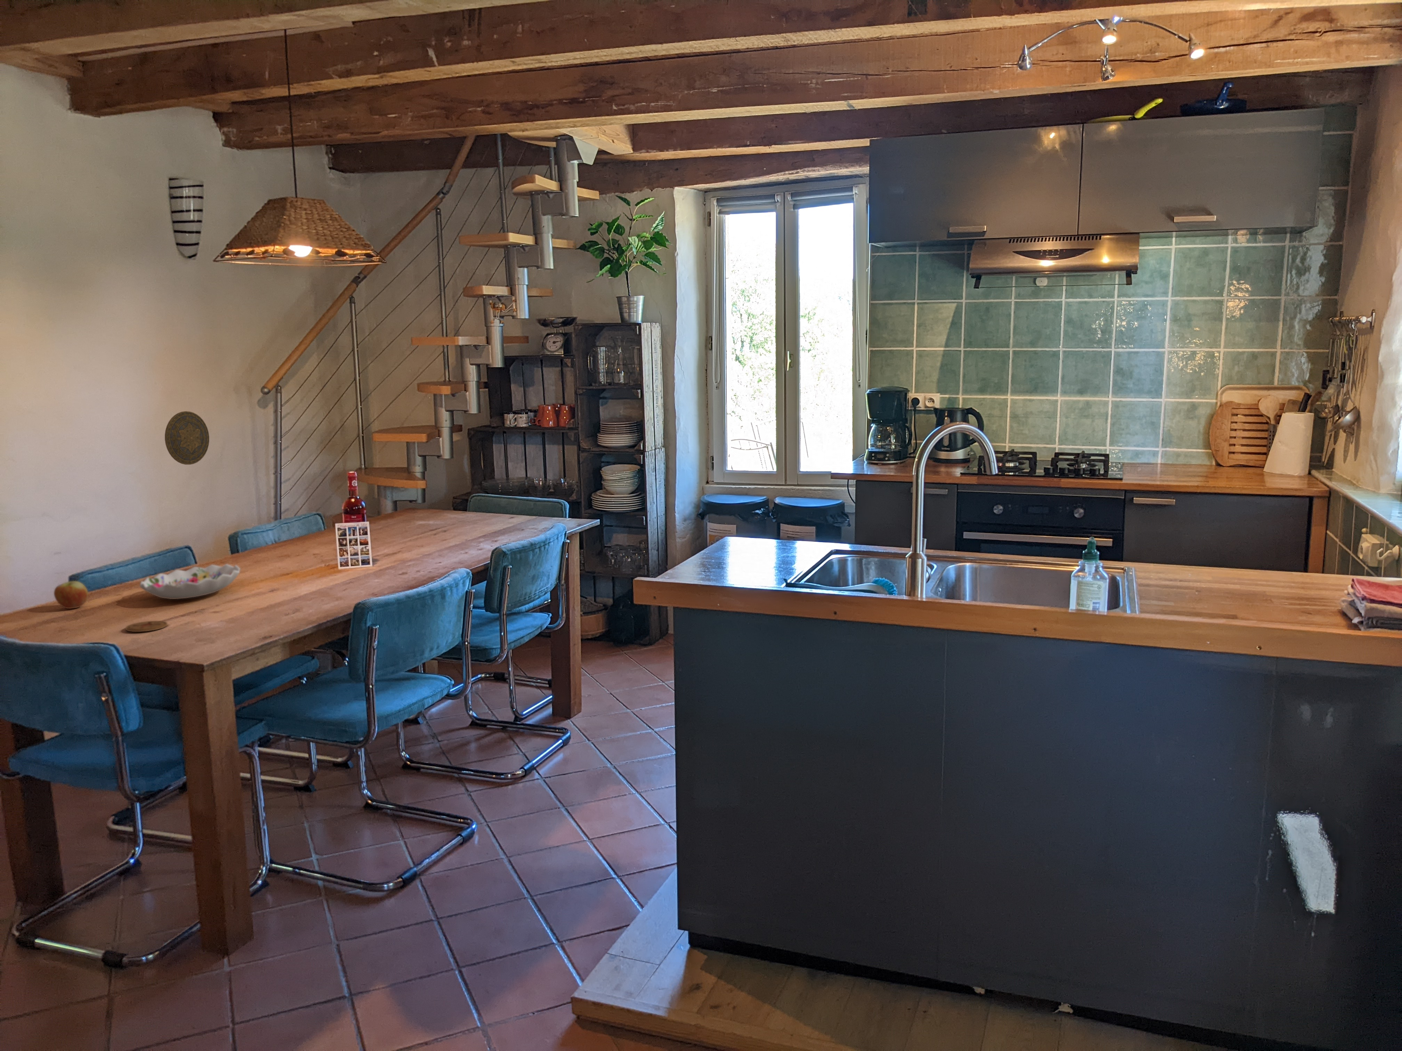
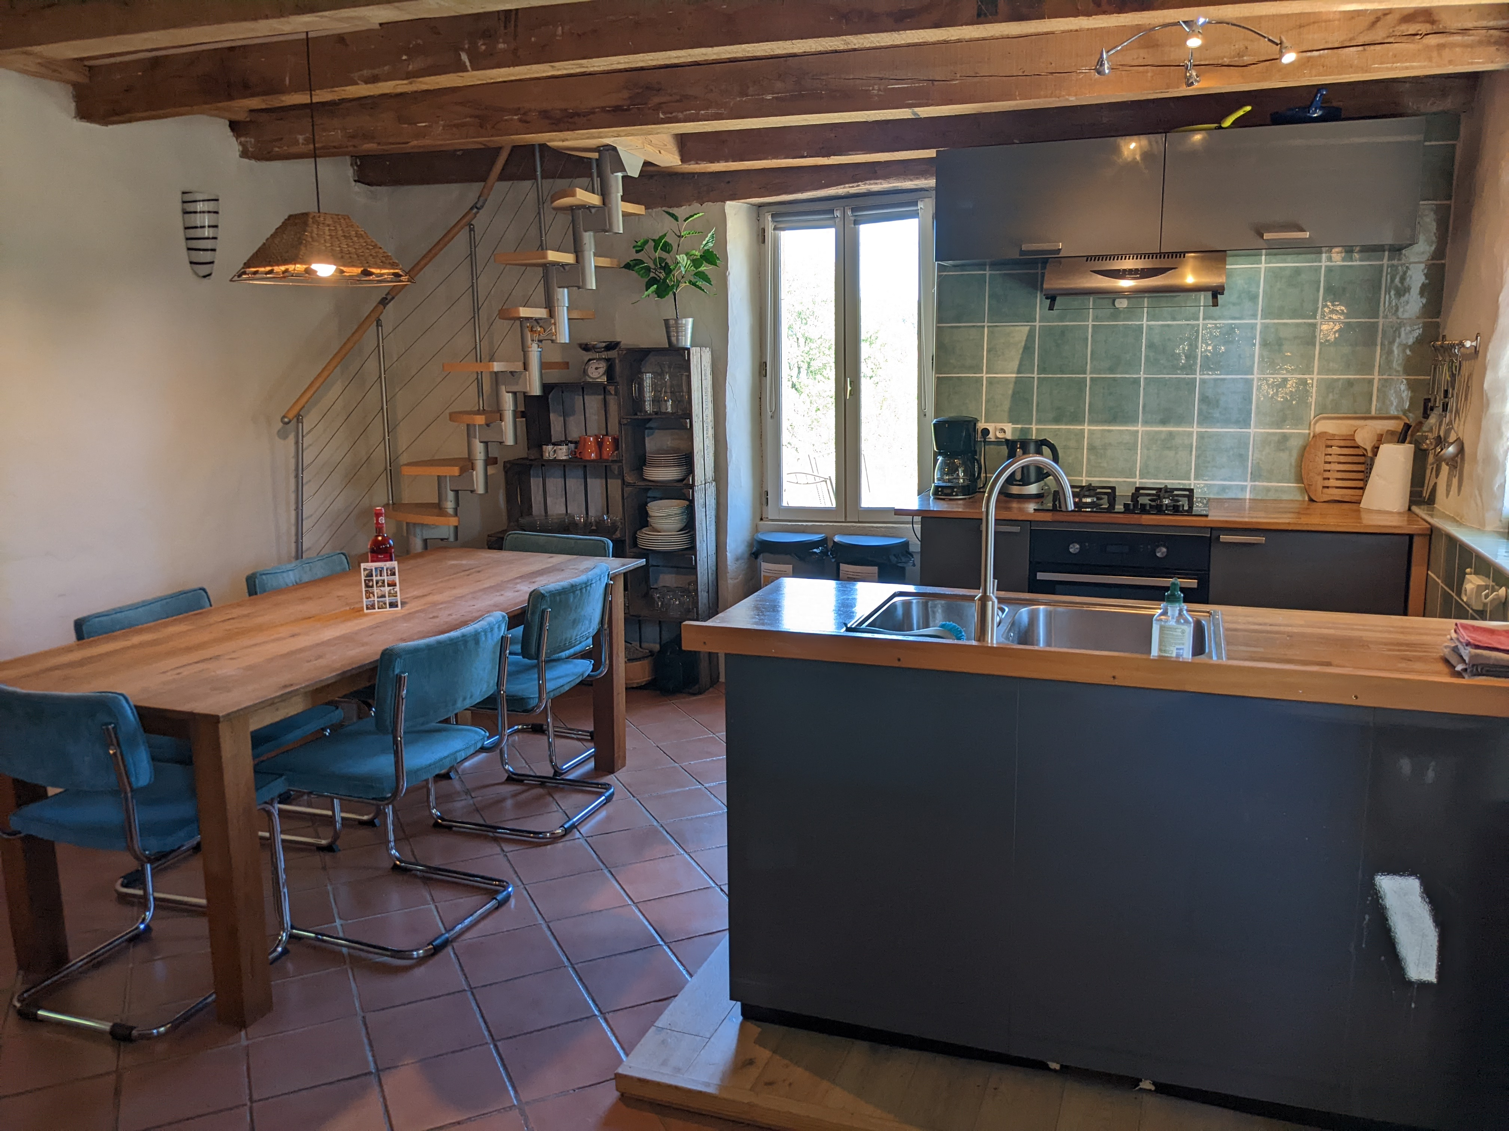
- apple [54,581,88,609]
- decorative bowl [139,563,241,599]
- coaster [125,620,168,633]
- decorative plate [164,411,210,465]
